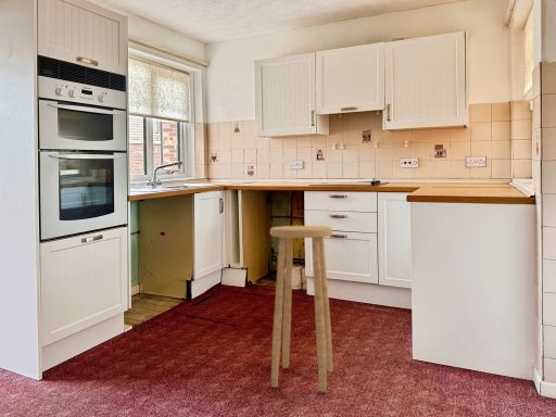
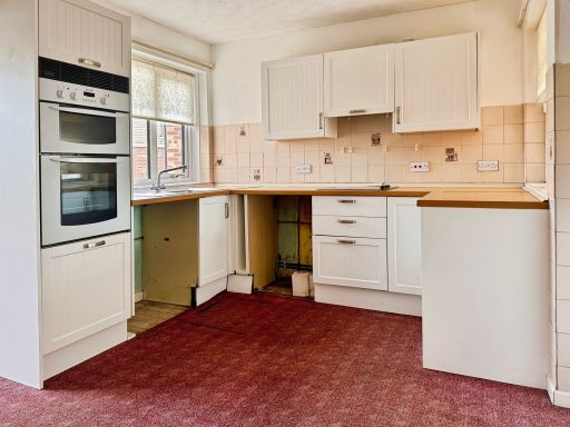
- stool [269,225,333,393]
